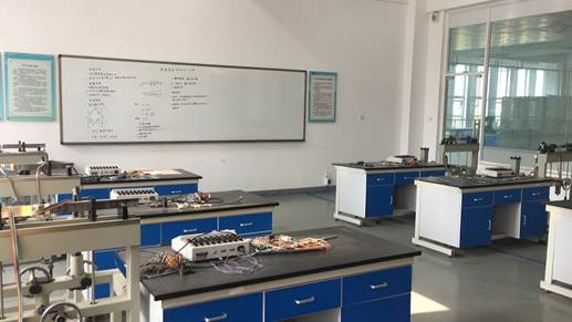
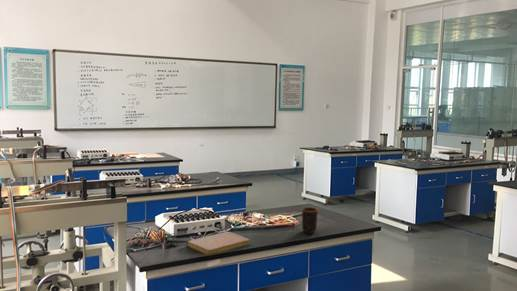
+ notebook [185,231,251,257]
+ mug [301,206,319,234]
